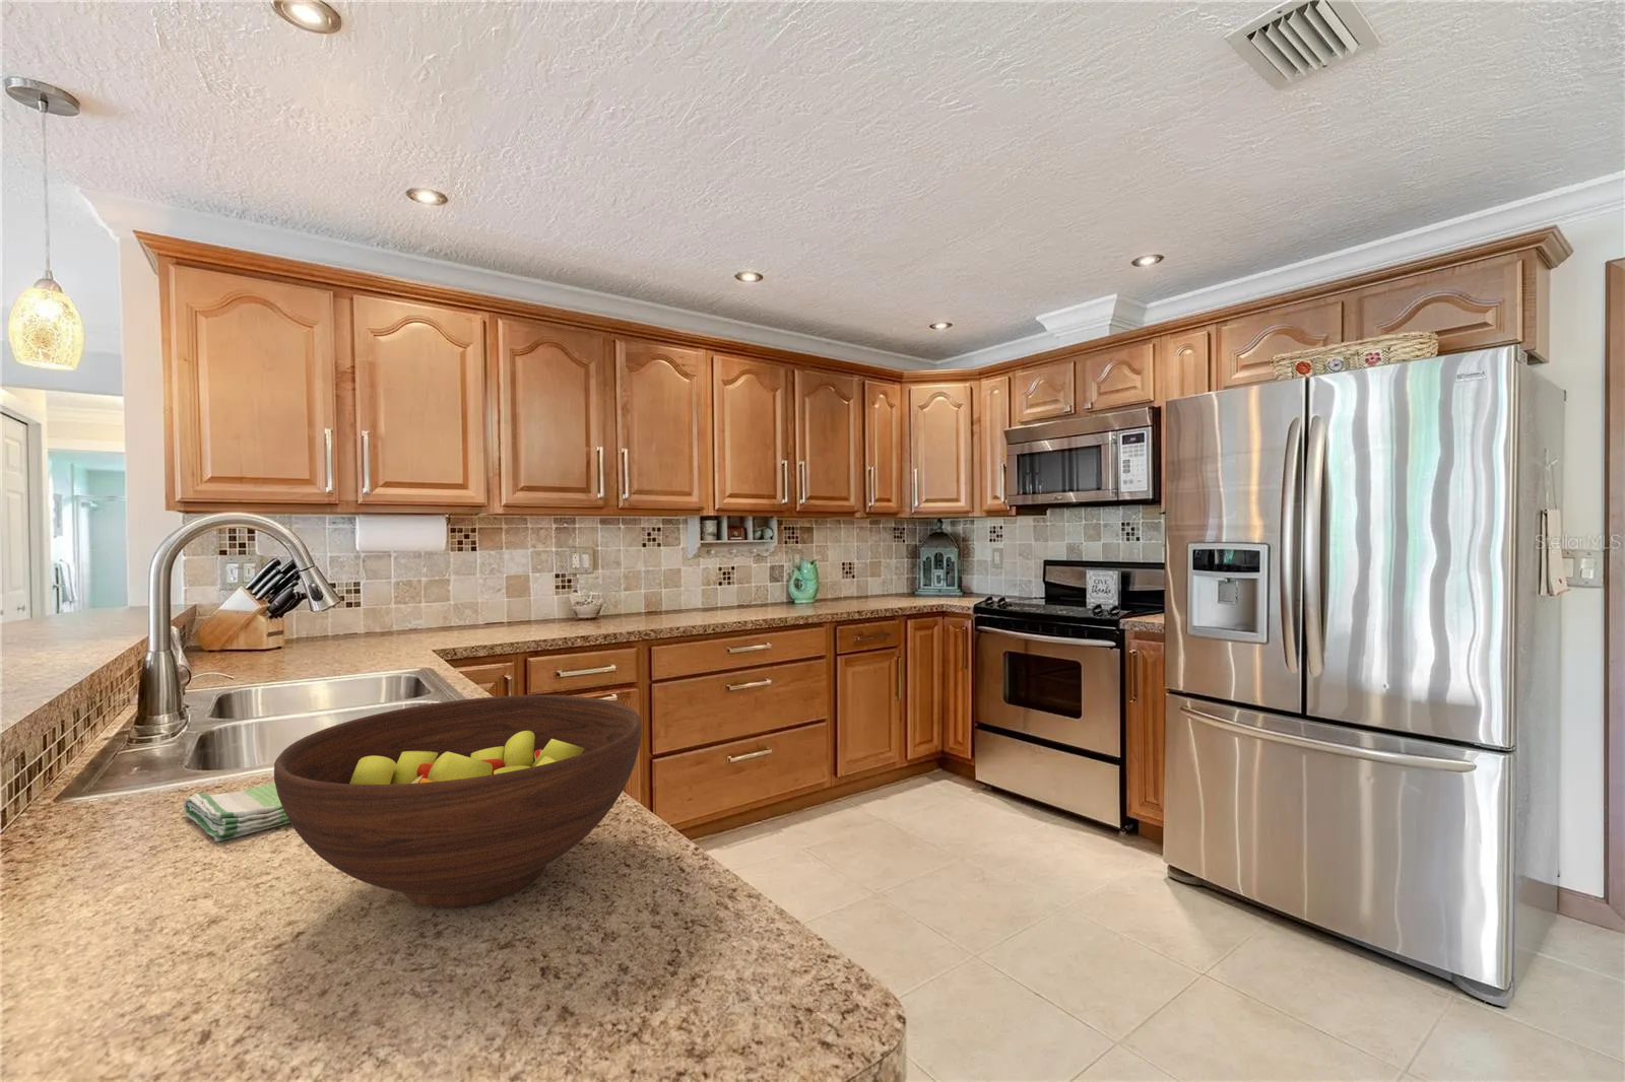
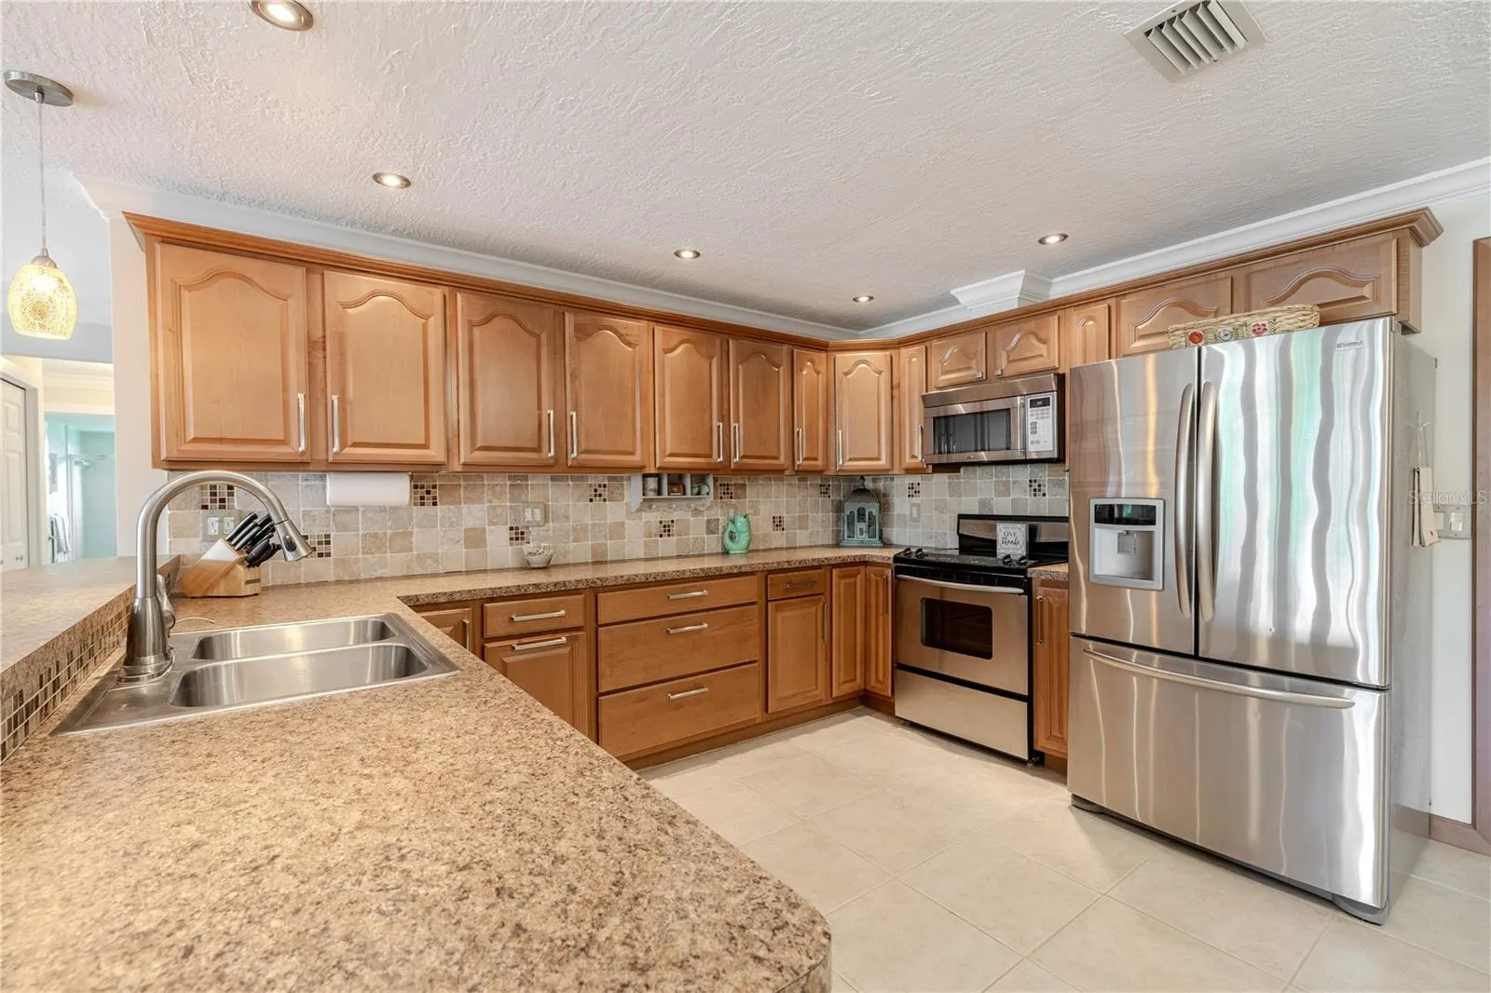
- fruit bowl [273,694,643,908]
- dish towel [181,781,290,843]
